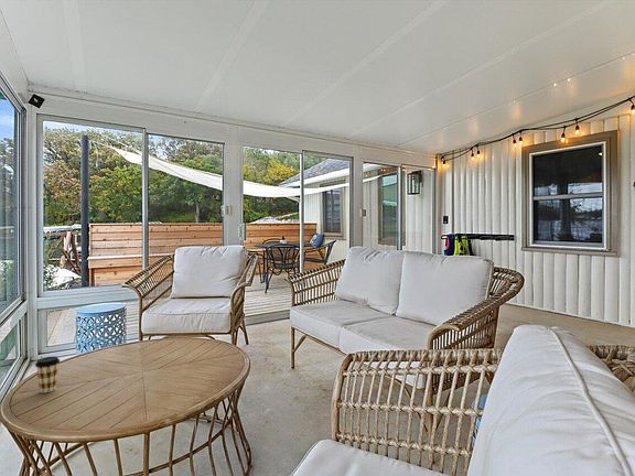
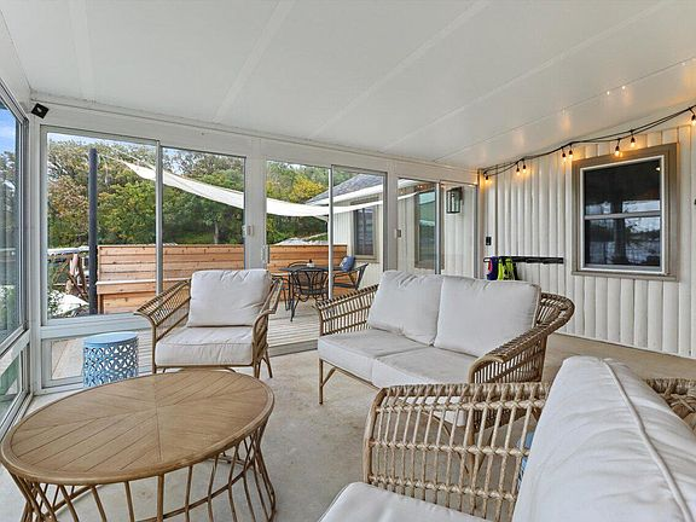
- coffee cup [34,356,61,393]
